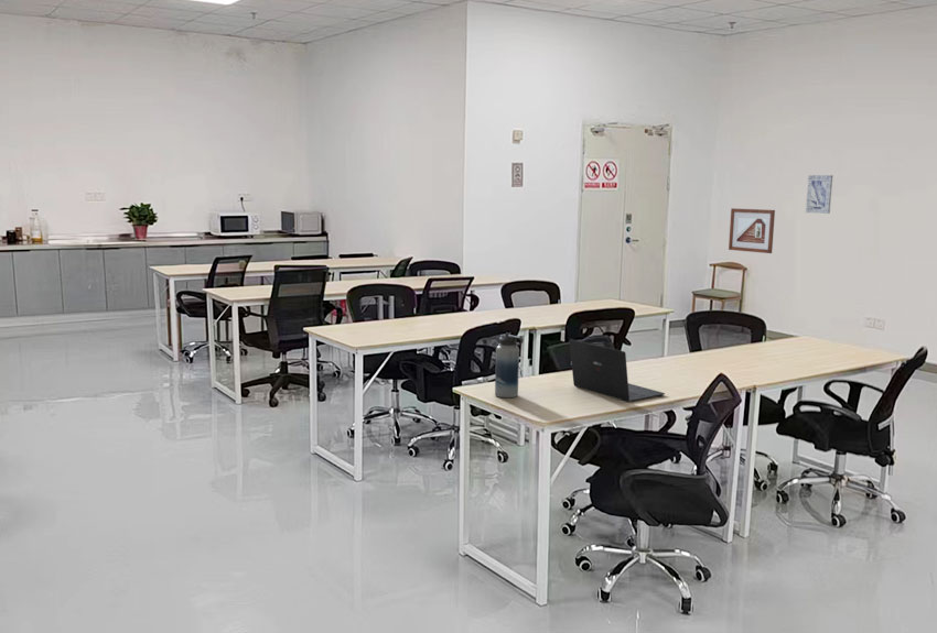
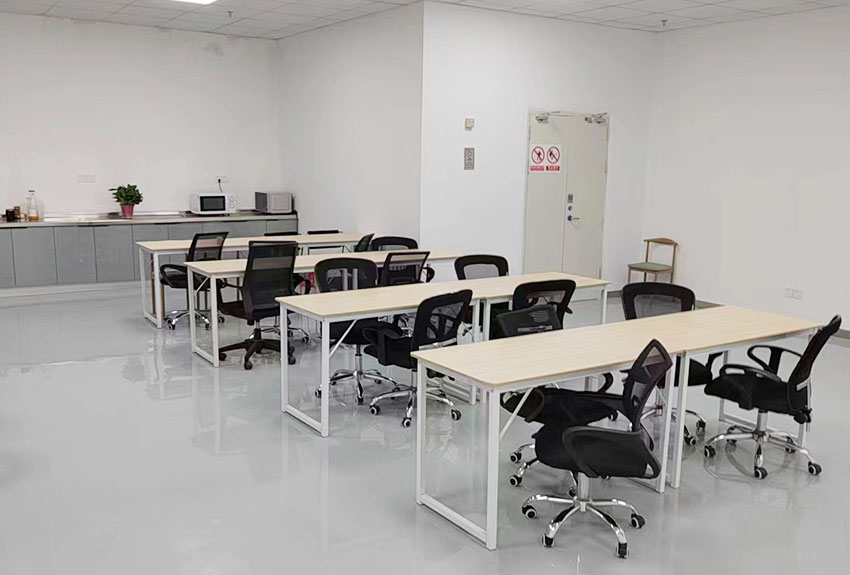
- water bottle [494,331,525,399]
- wall art [805,174,833,215]
- picture frame [728,207,776,254]
- laptop [569,338,666,403]
